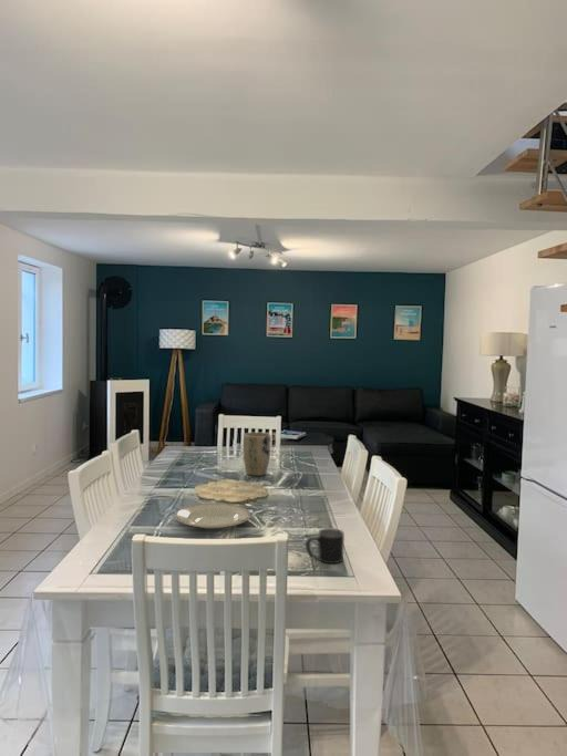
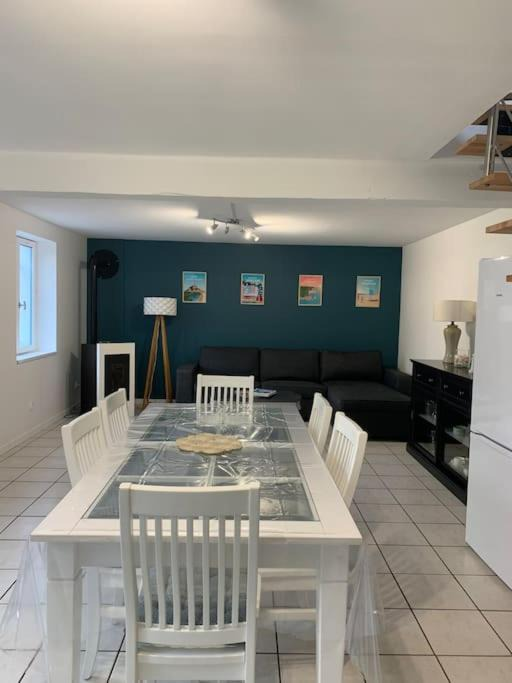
- mug [305,527,346,565]
- plate [174,503,251,530]
- plant pot [243,432,272,477]
